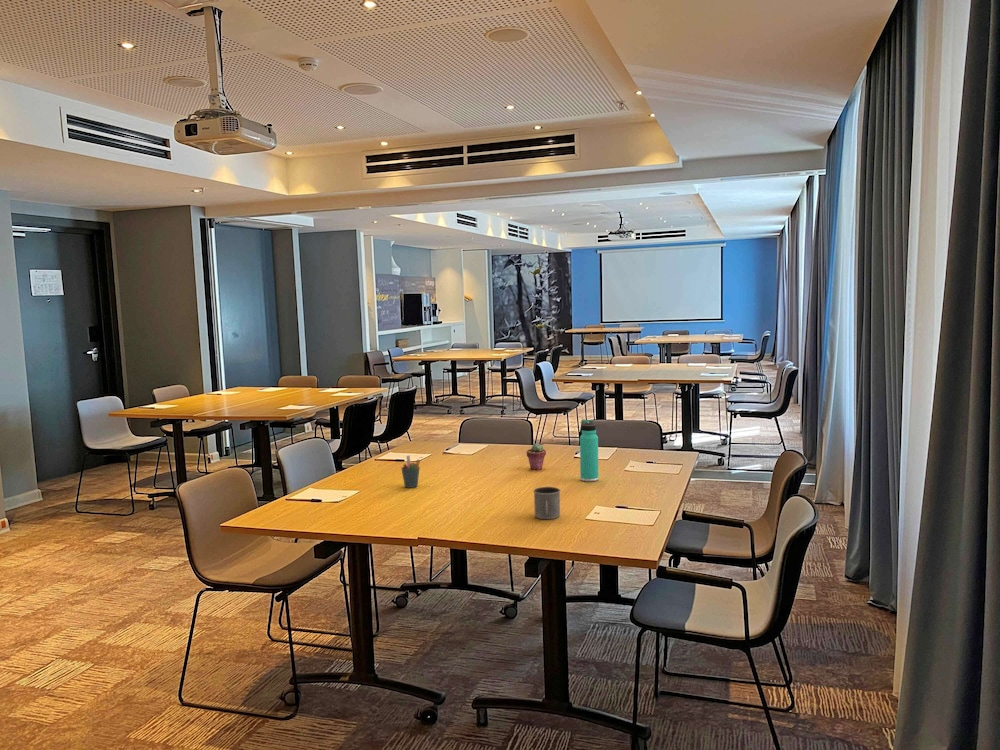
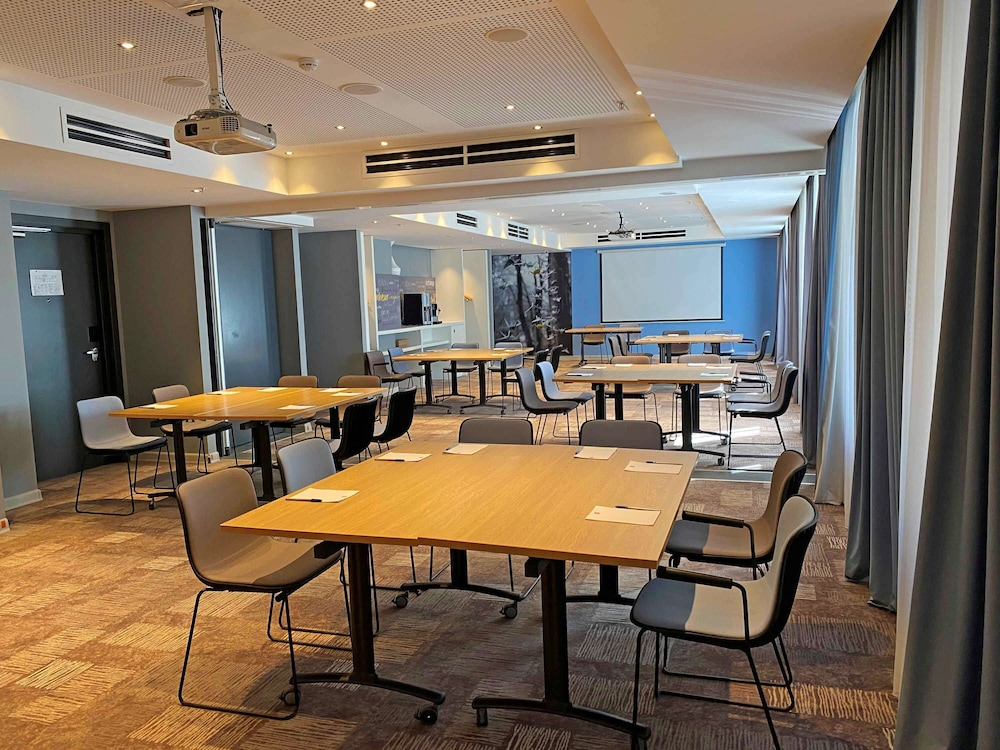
- pen holder [400,455,421,489]
- thermos bottle [579,418,599,483]
- potted succulent [525,442,547,471]
- mug [533,486,561,520]
